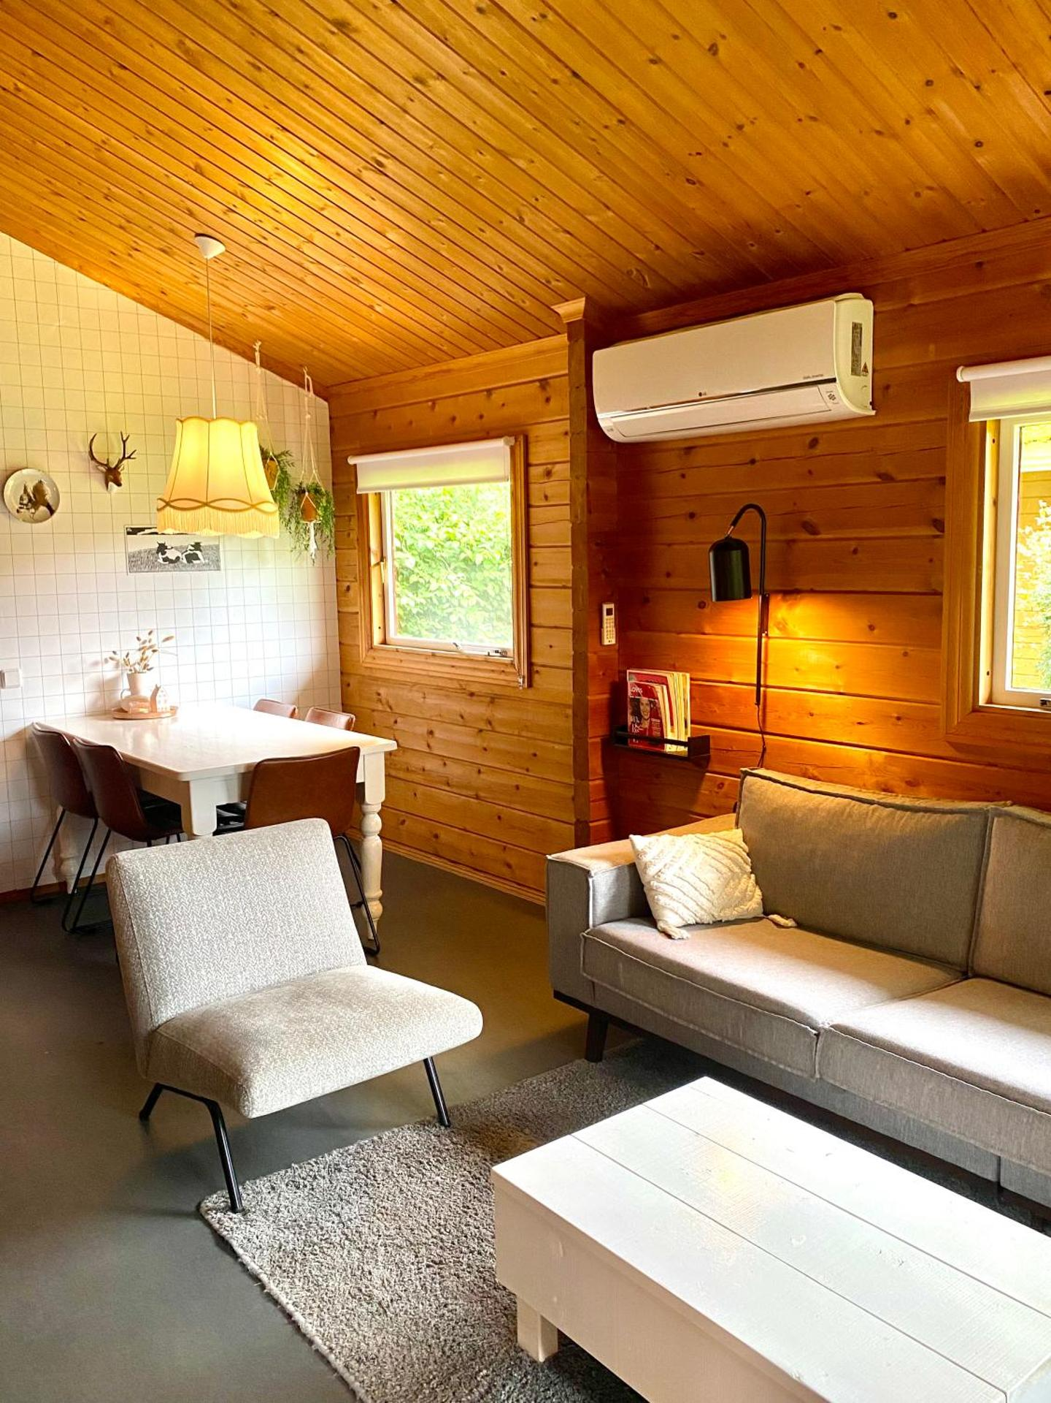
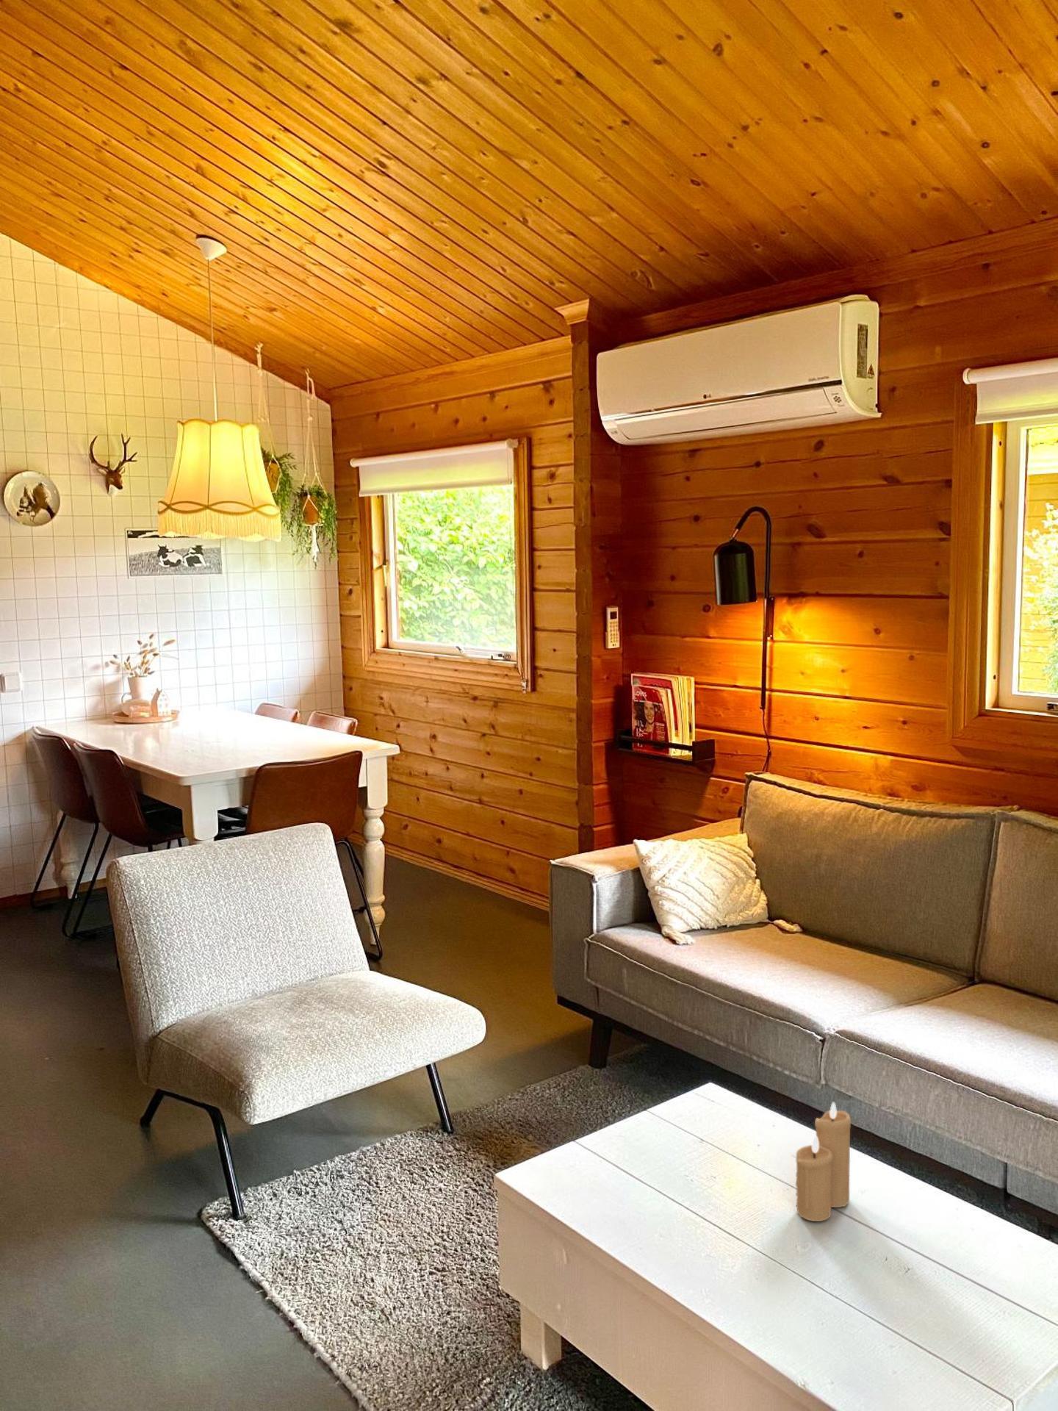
+ candle [795,1102,851,1222]
